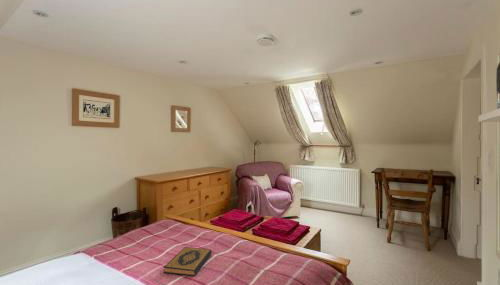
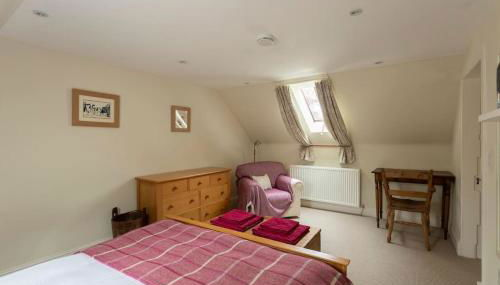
- hardback book [163,246,213,277]
